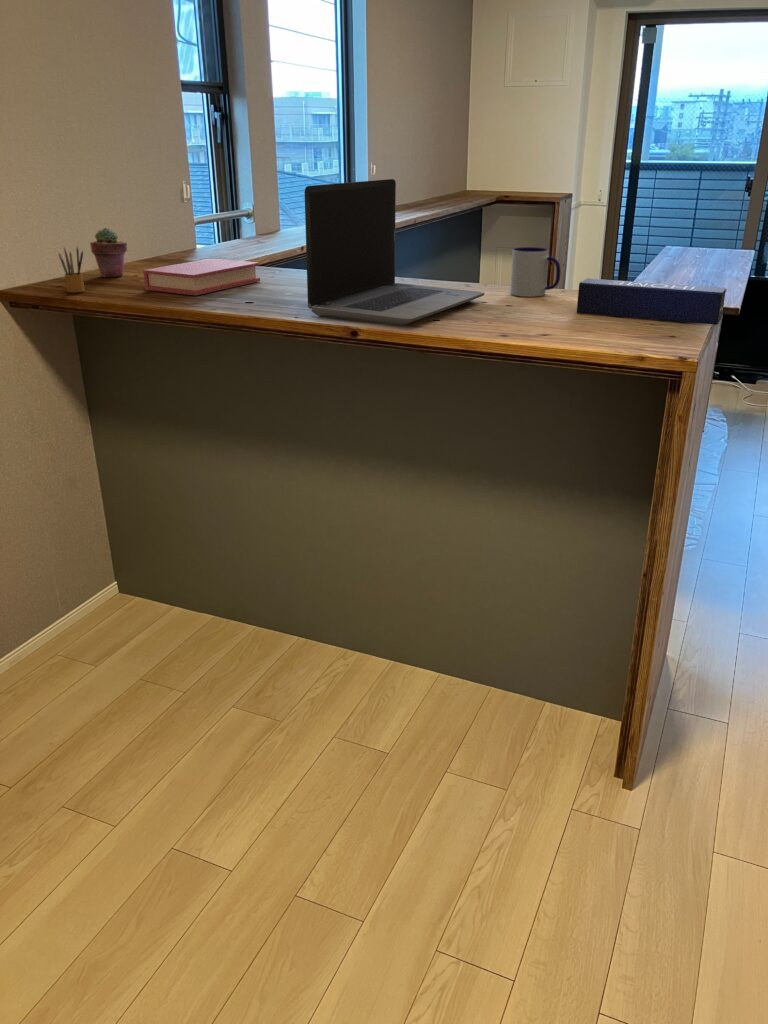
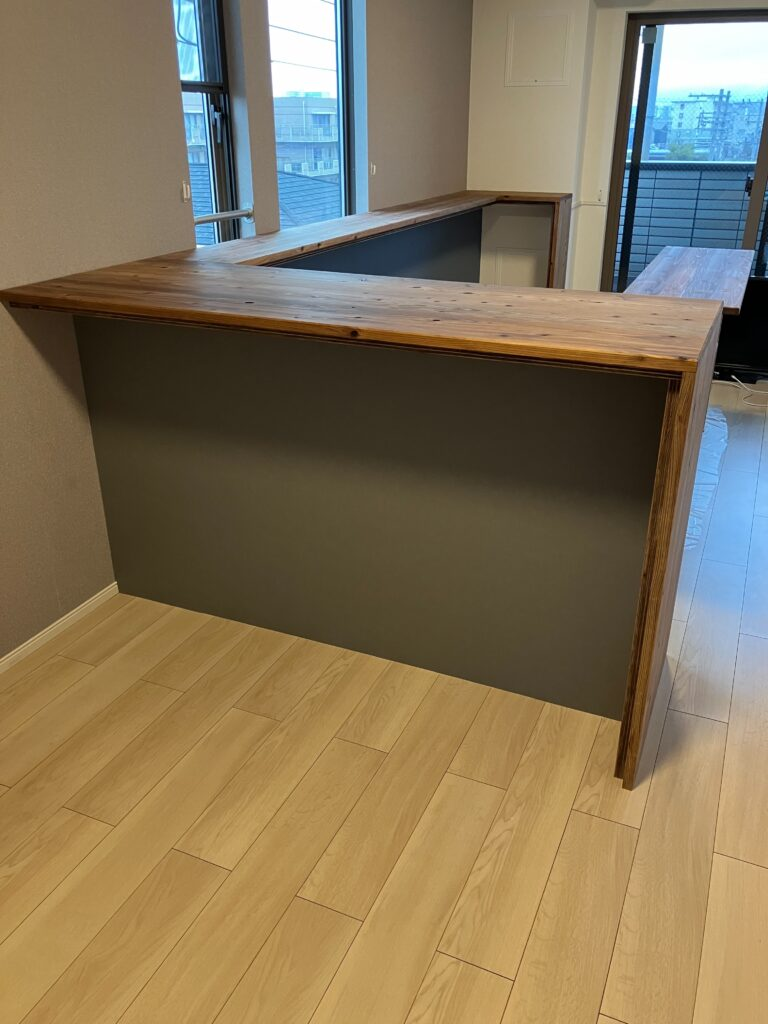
- tissue box [576,278,727,326]
- book [142,257,261,296]
- potted succulent [89,227,128,278]
- pencil box [57,246,86,294]
- laptop computer [304,178,485,327]
- mug [509,246,561,298]
